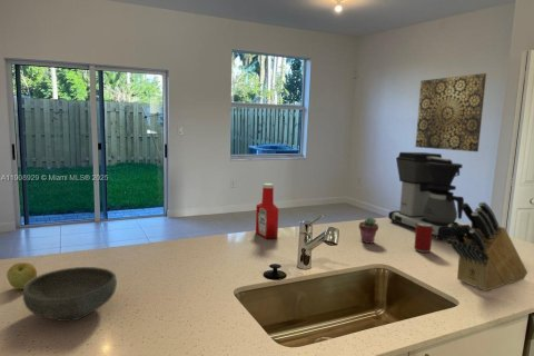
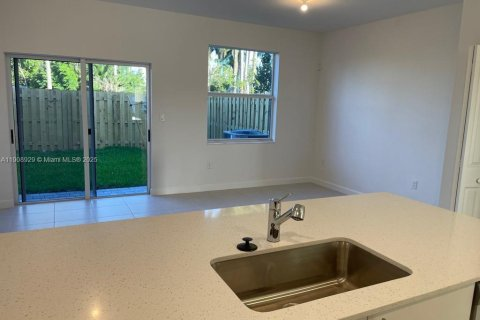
- wall art [414,72,487,152]
- knife block [446,200,528,291]
- coffee maker [387,151,471,240]
- beer can [413,222,433,254]
- soap bottle [255,182,279,240]
- apple [6,261,38,290]
- bowl [22,266,118,323]
- potted succulent [358,216,379,245]
